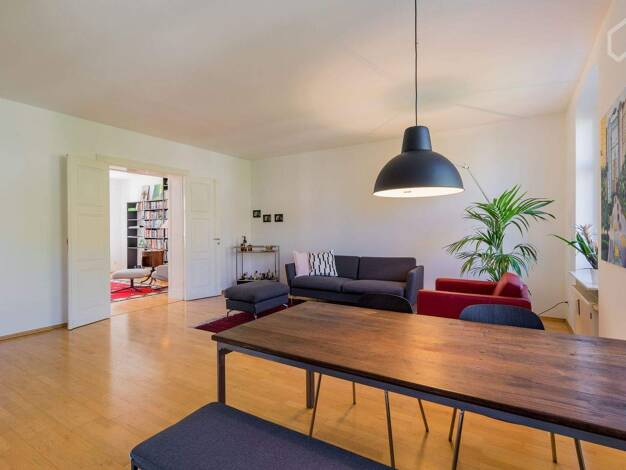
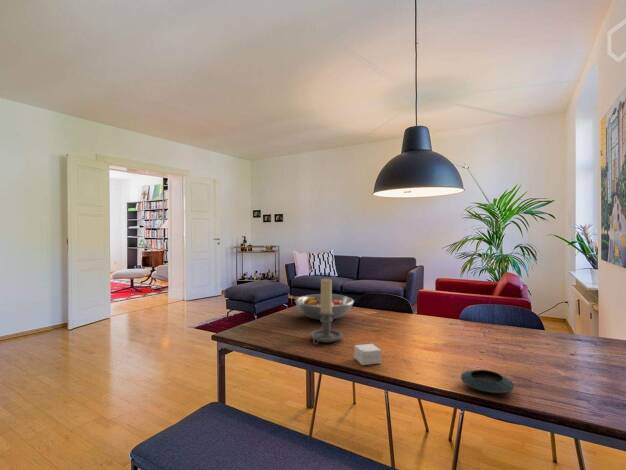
+ small box [353,343,382,366]
+ candle holder [309,277,344,346]
+ saucer [460,369,515,394]
+ fruit bowl [294,293,355,321]
